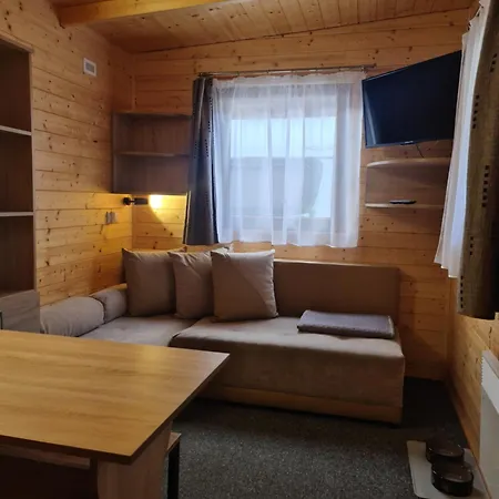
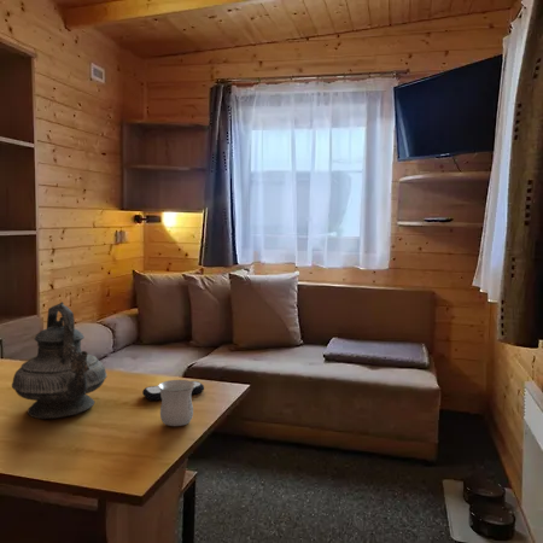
+ mug [158,379,195,427]
+ remote control [141,380,205,402]
+ teapot [11,300,109,420]
